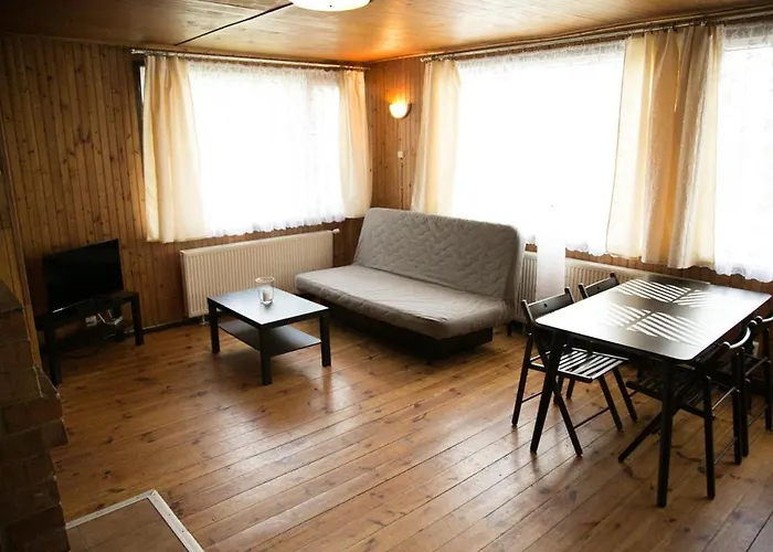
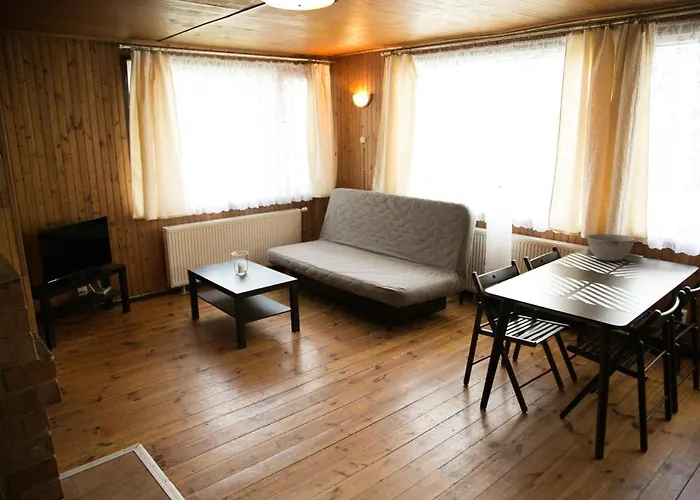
+ bowl [586,233,636,262]
